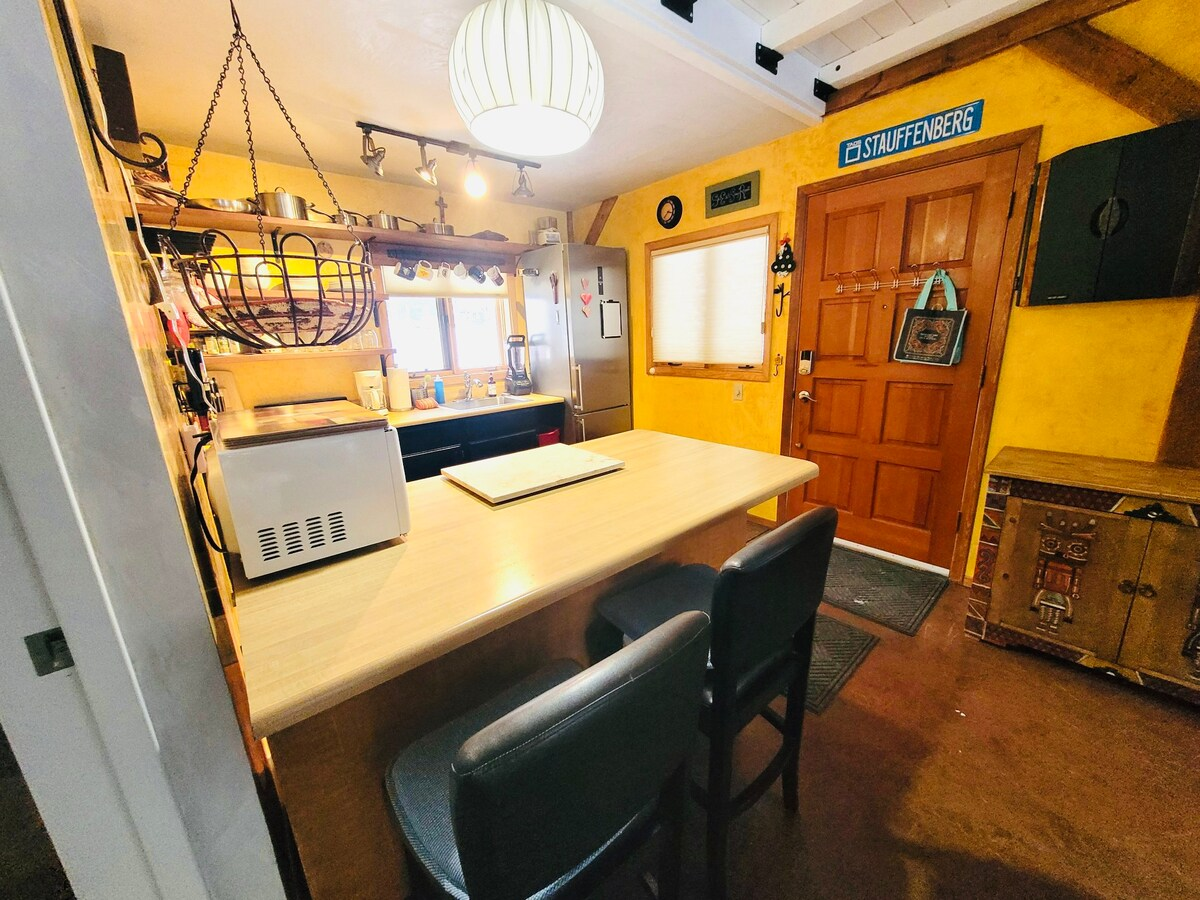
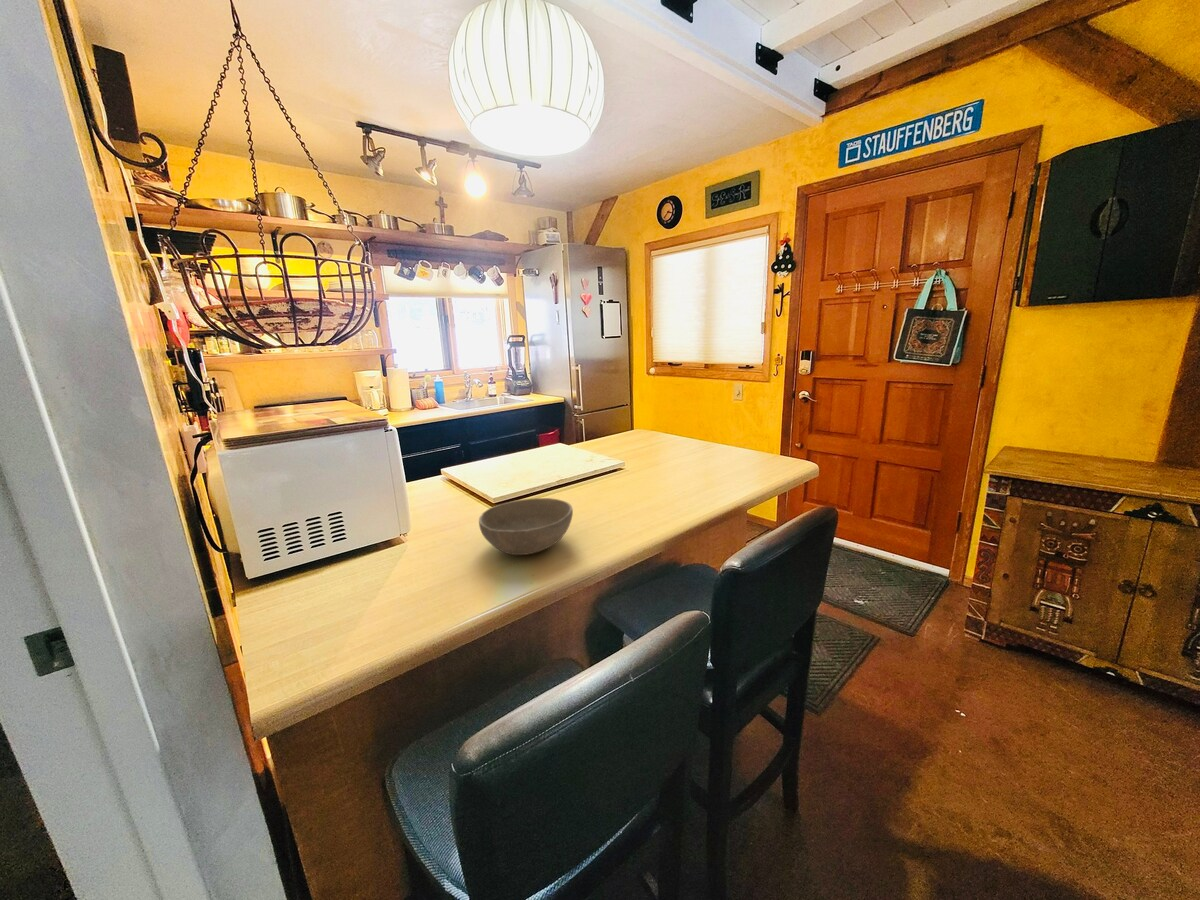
+ bowl [478,497,574,556]
